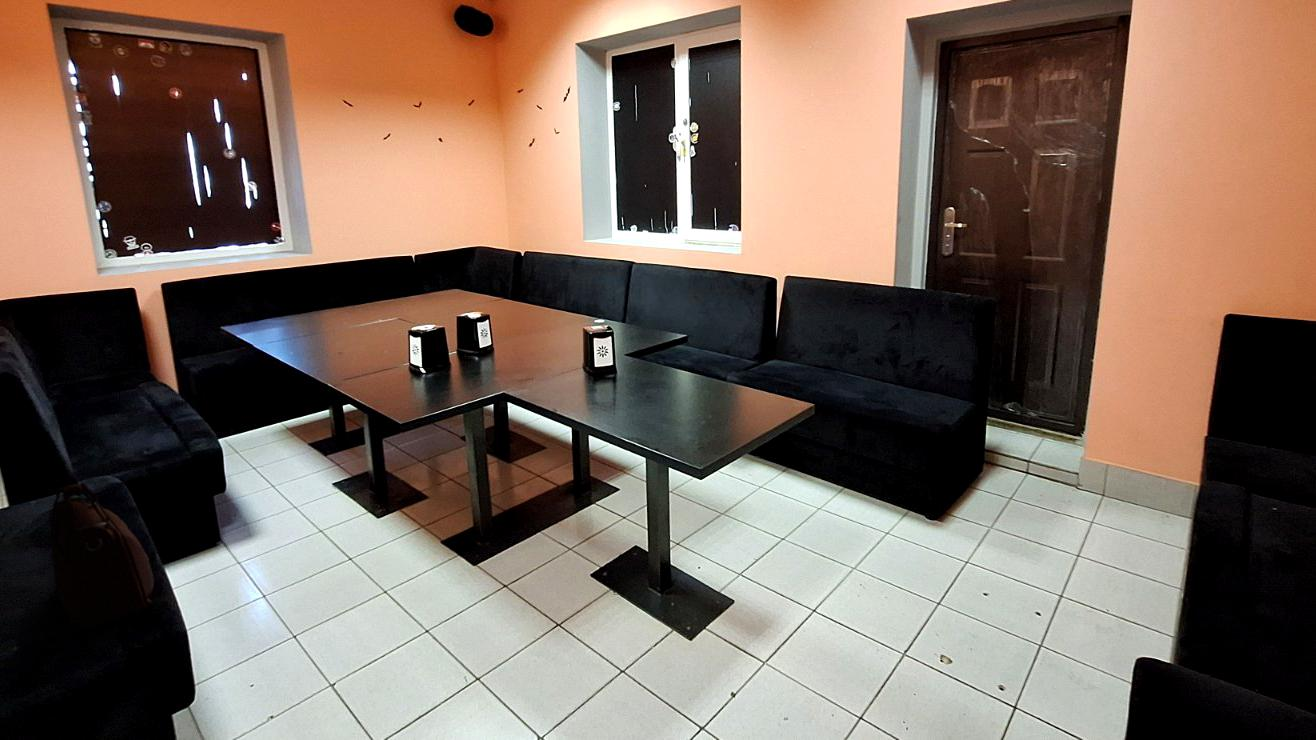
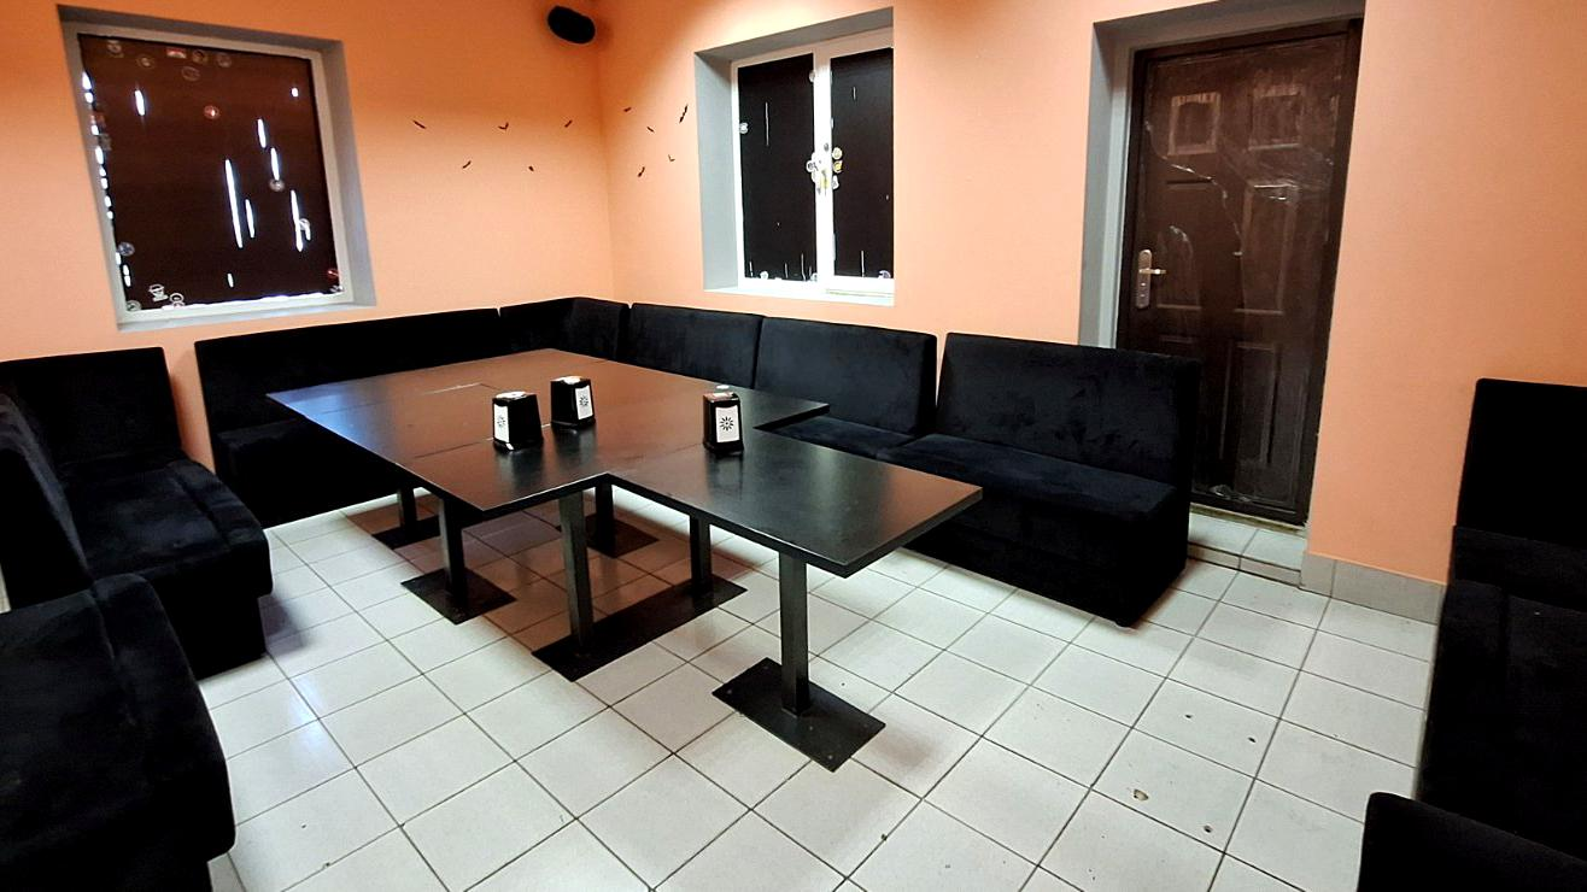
- handbag [49,481,155,634]
